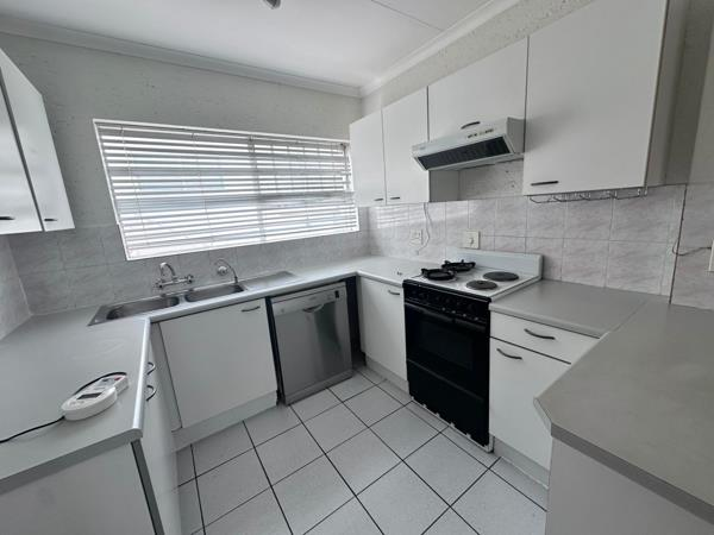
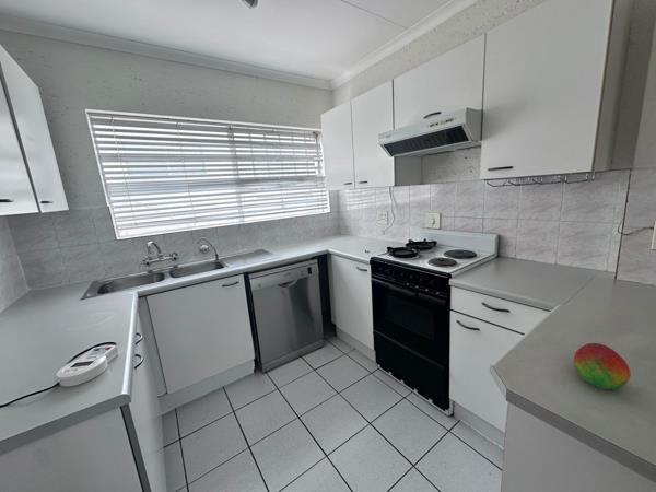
+ fruit [573,342,632,390]
